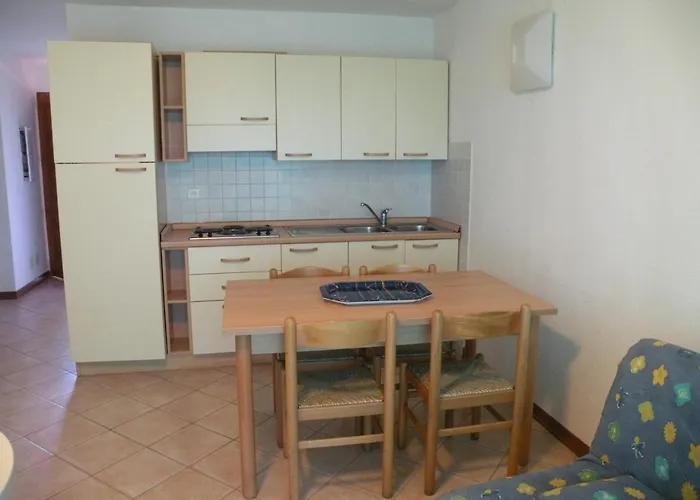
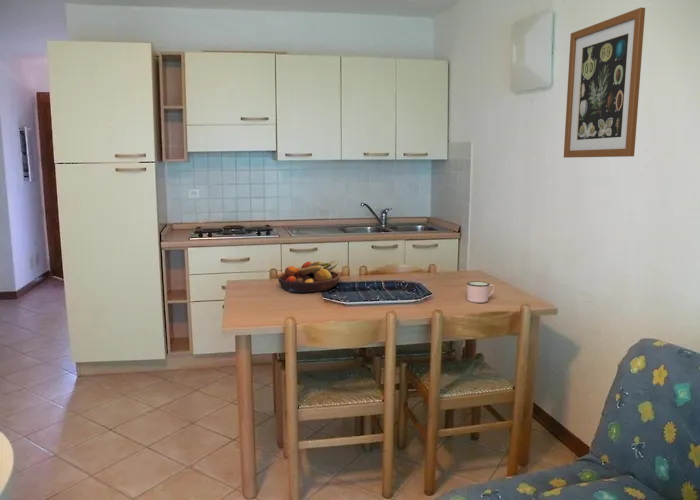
+ fruit bowl [277,259,341,294]
+ wall art [563,7,646,159]
+ mug [466,280,495,304]
